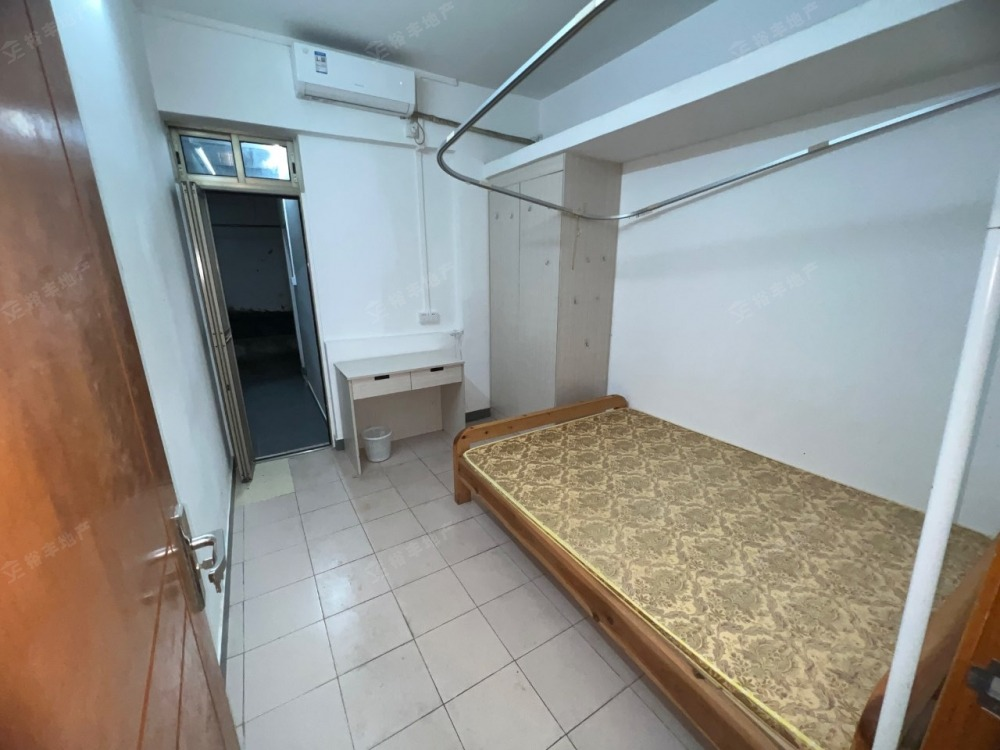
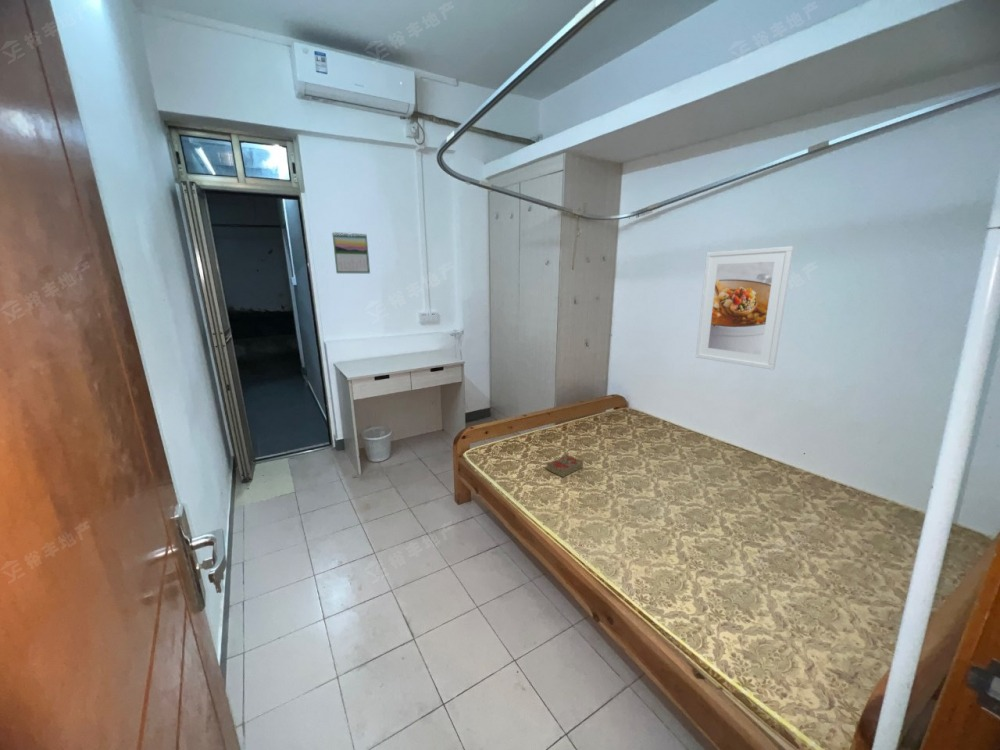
+ calendar [331,231,371,274]
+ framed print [695,245,794,371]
+ book [546,453,584,478]
